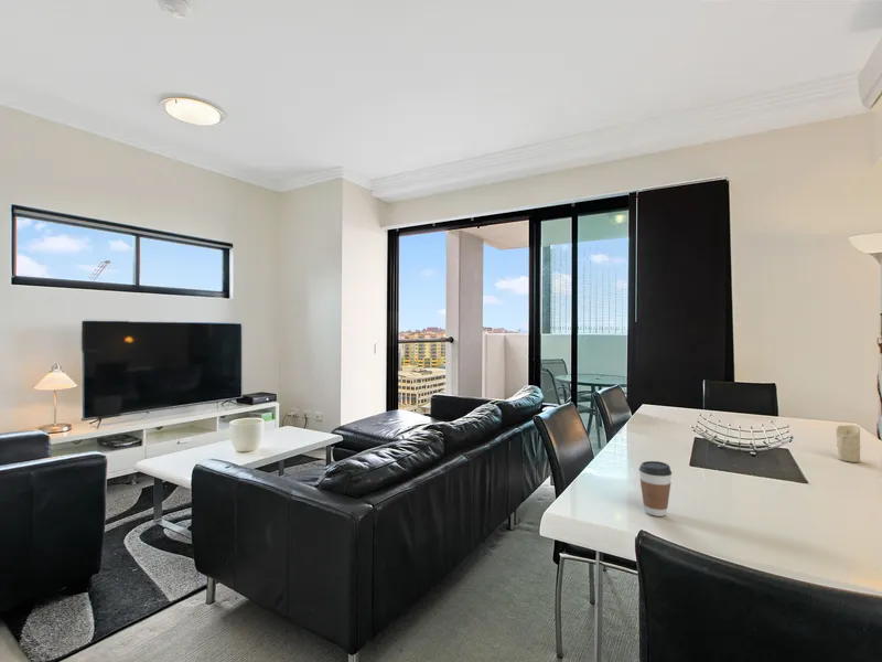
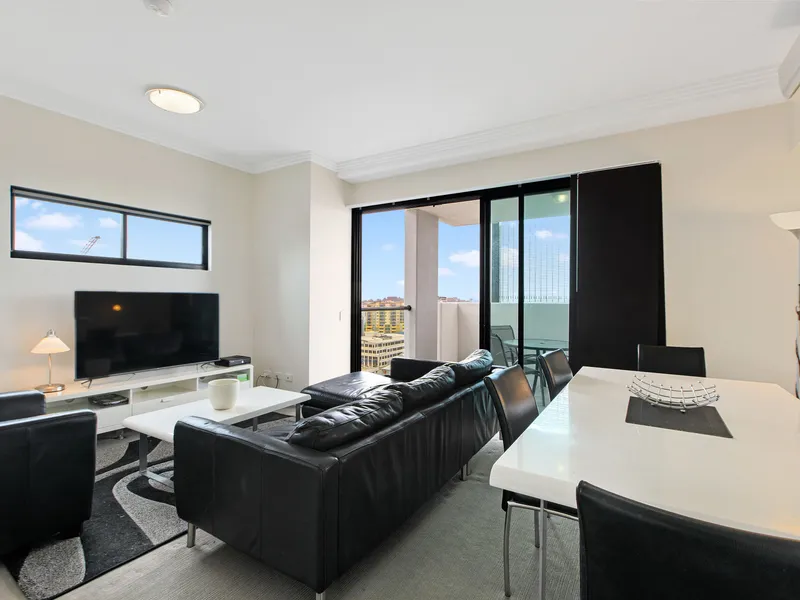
- candle [835,424,862,463]
- coffee cup [638,460,673,517]
